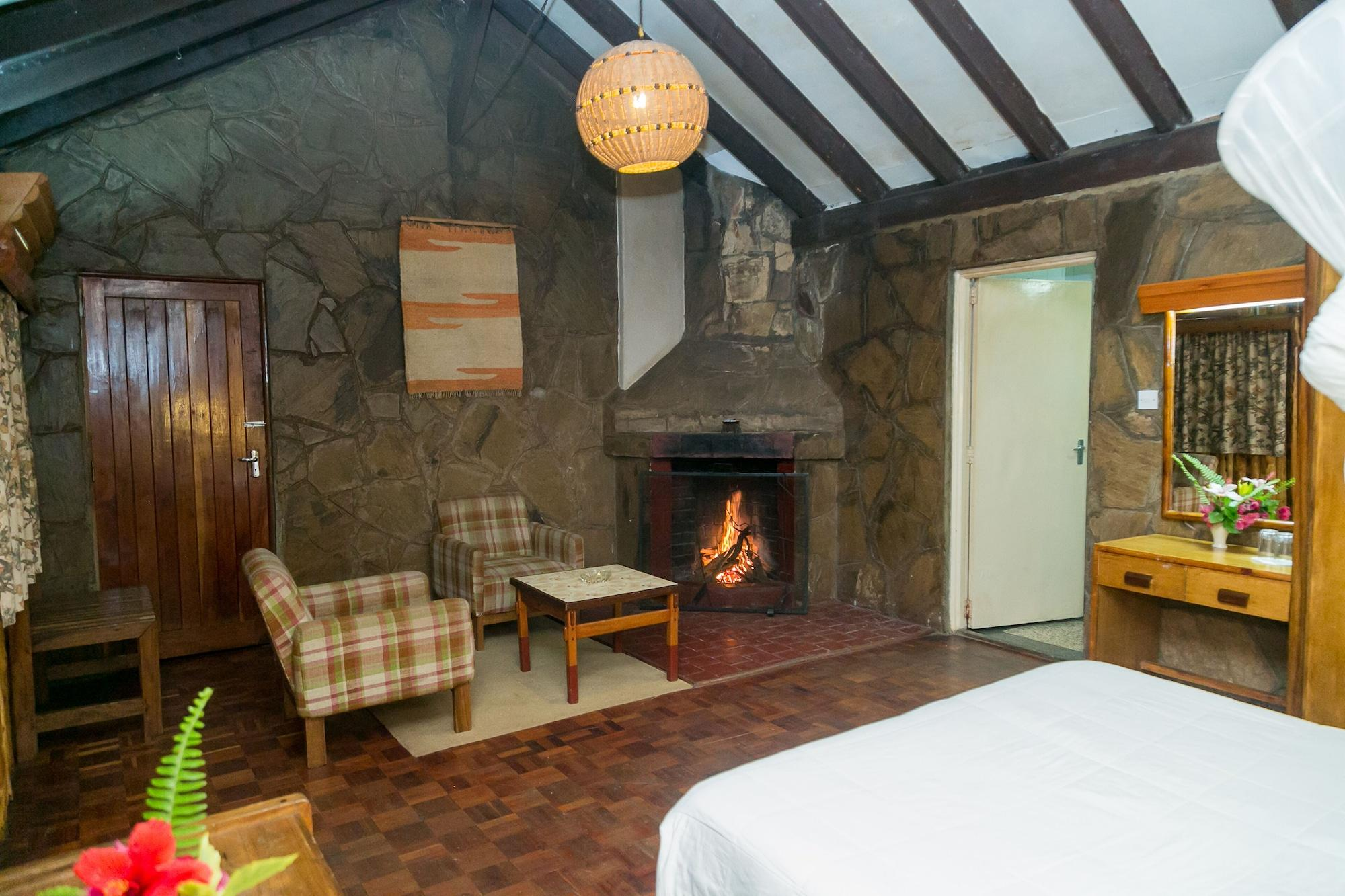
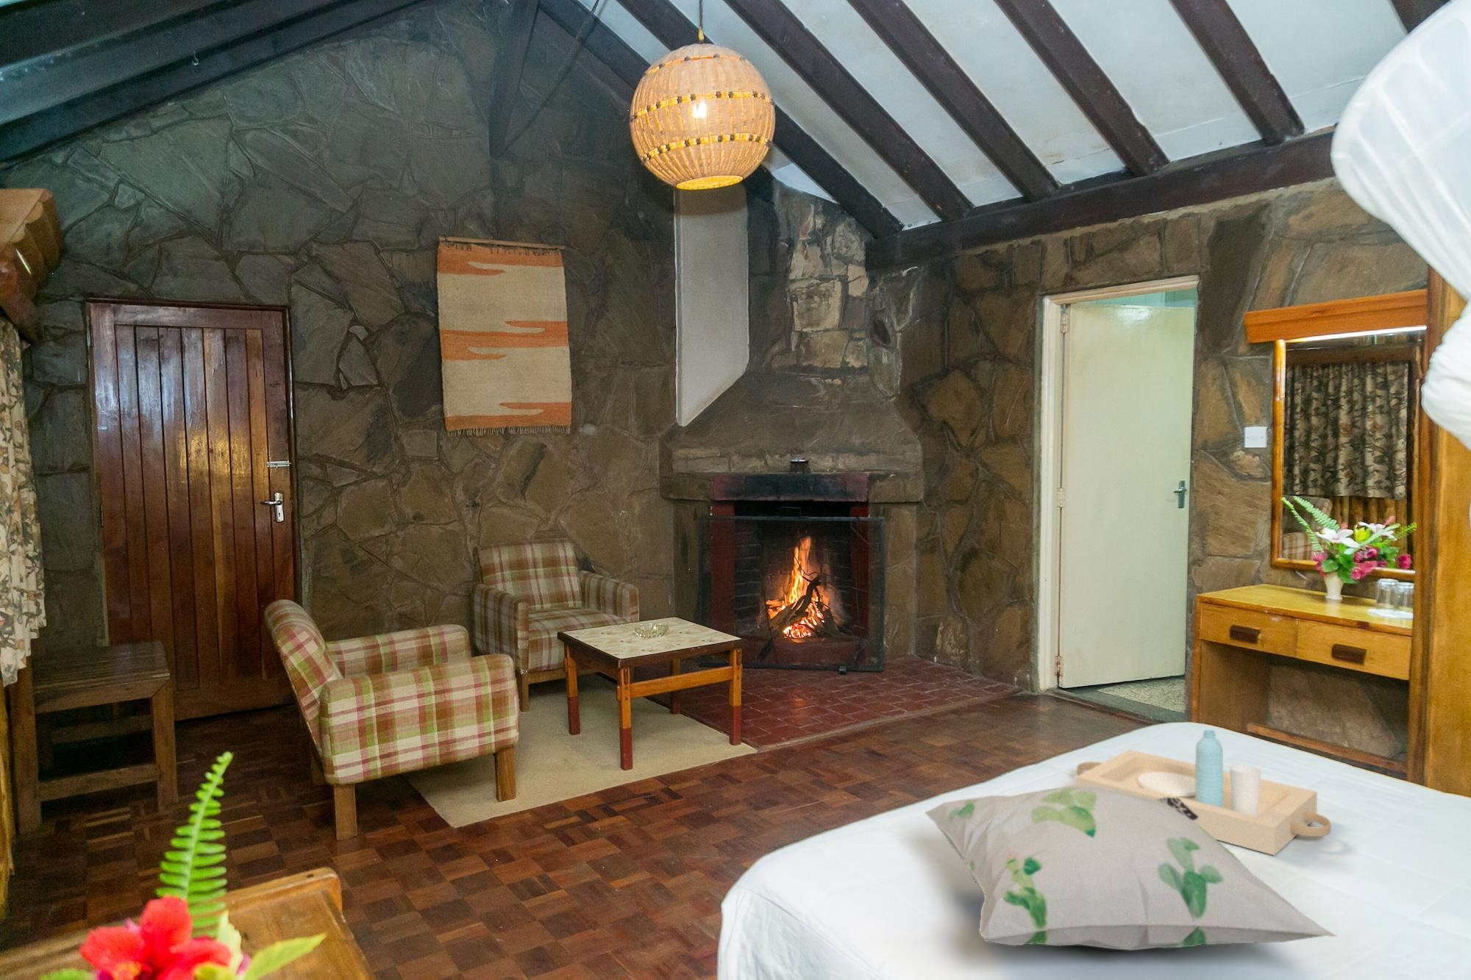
+ serving tray [1075,730,1332,856]
+ decorative pillow [924,786,1339,952]
